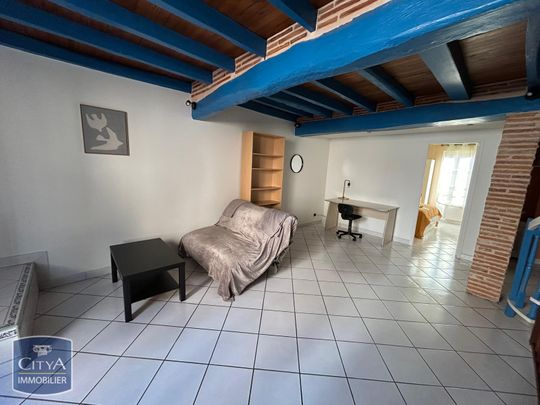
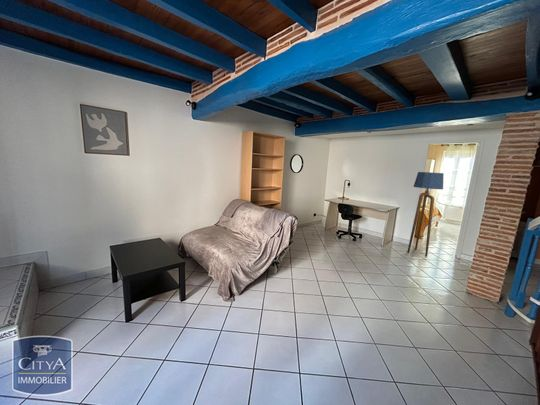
+ floor lamp [406,171,445,257]
